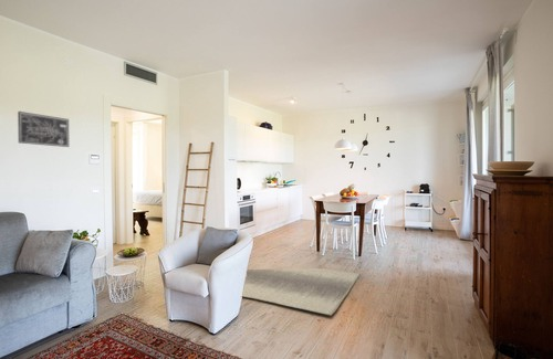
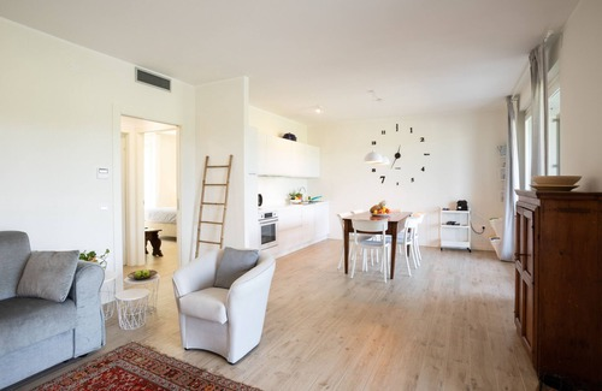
- rug [241,267,362,316]
- wall art [17,110,70,148]
